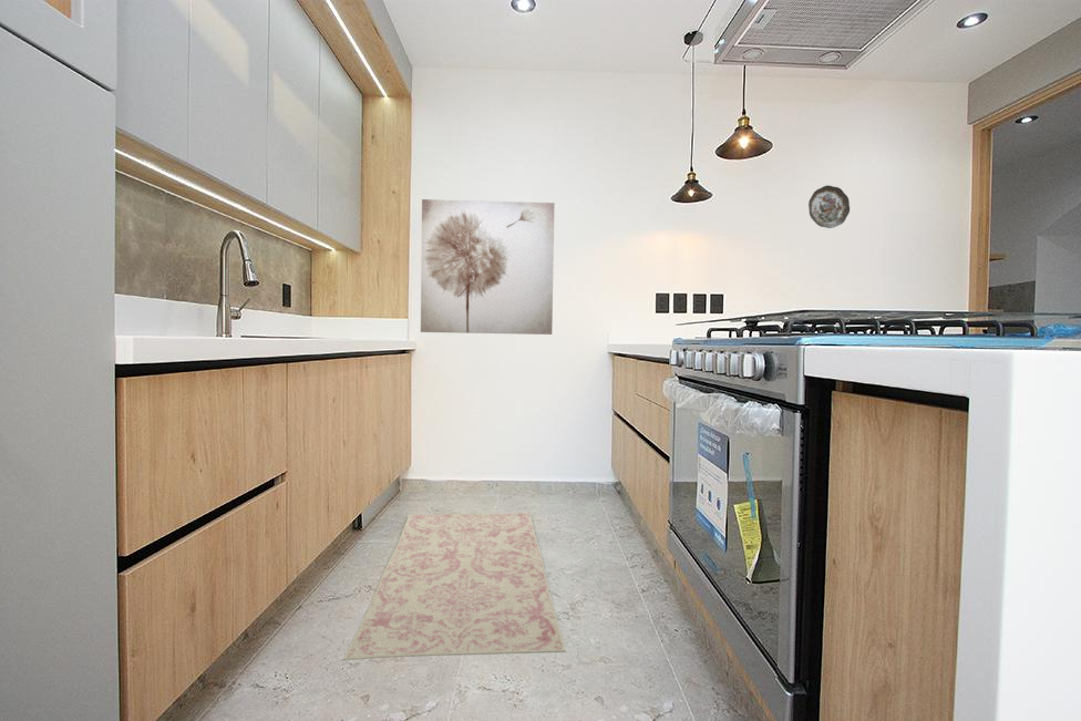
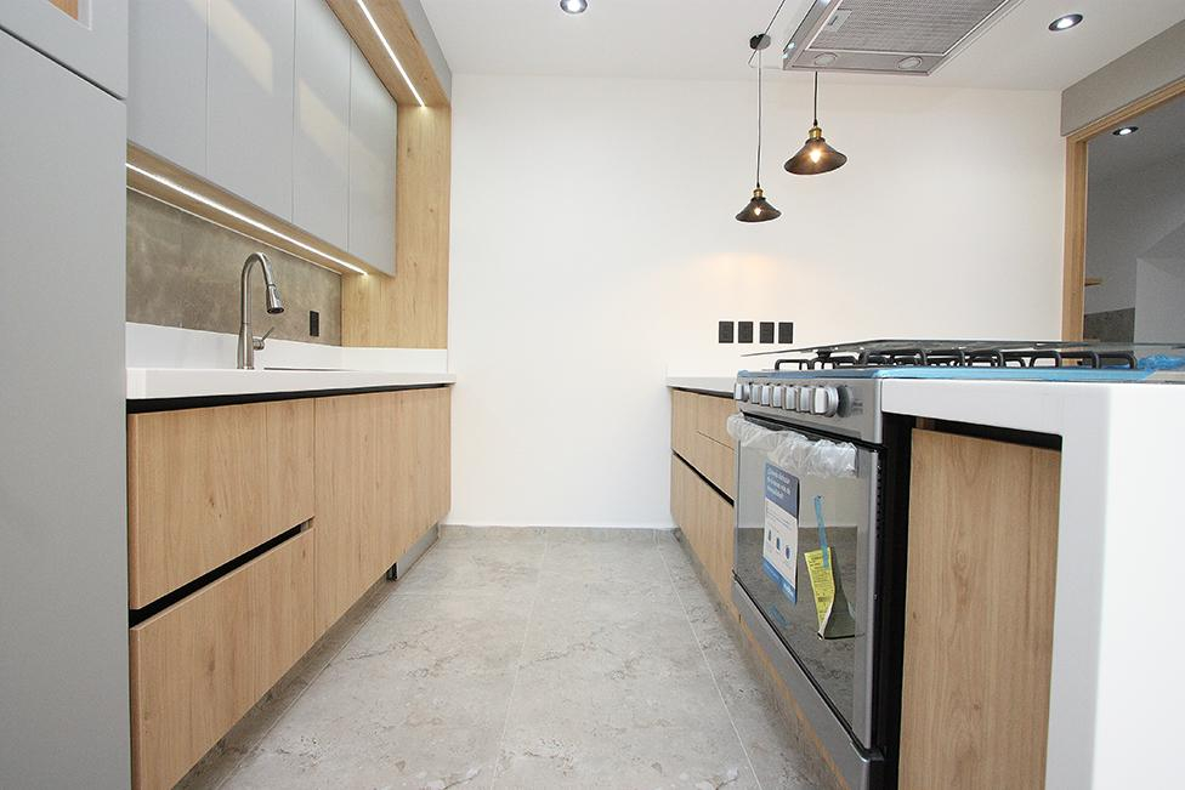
- rug [343,512,567,661]
- decorative plate [807,184,851,229]
- wall art [420,198,555,336]
